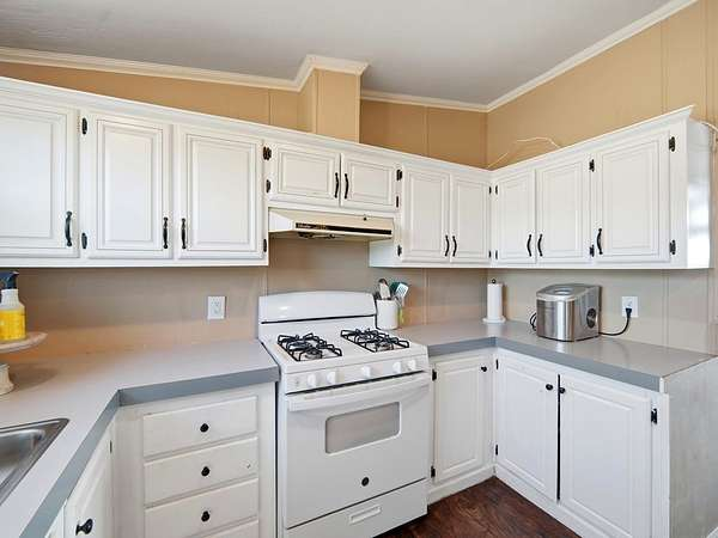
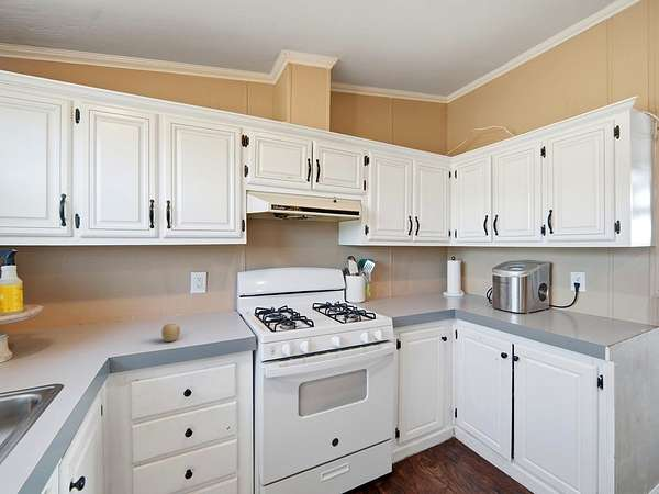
+ apple [160,323,181,343]
